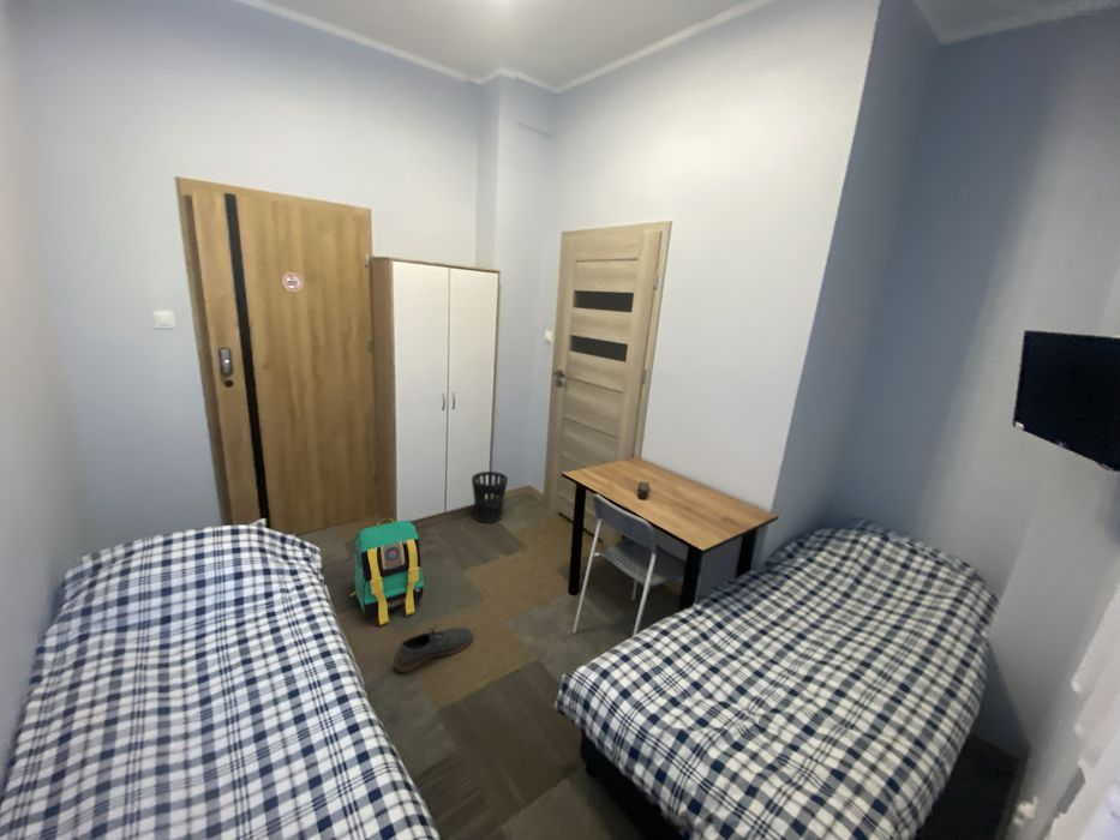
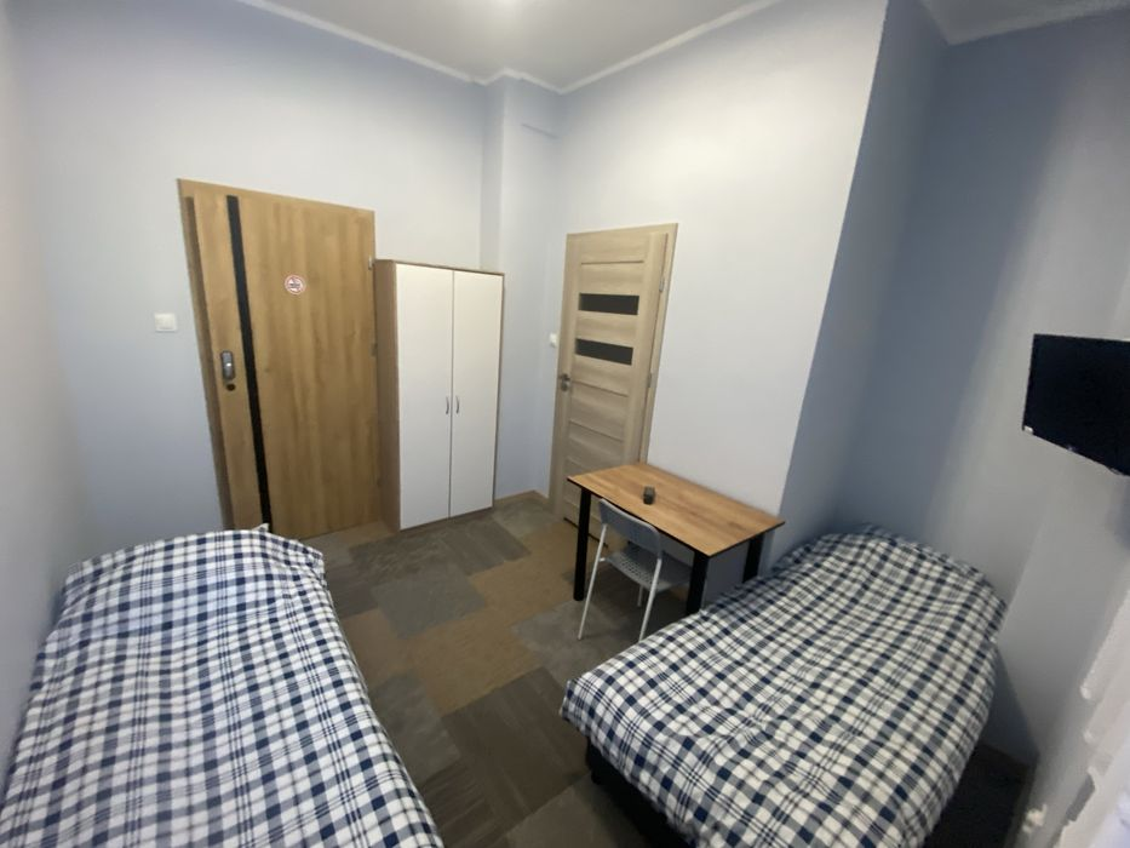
- backpack [349,517,425,626]
- wastebasket [471,470,509,524]
- shoe [393,624,474,673]
